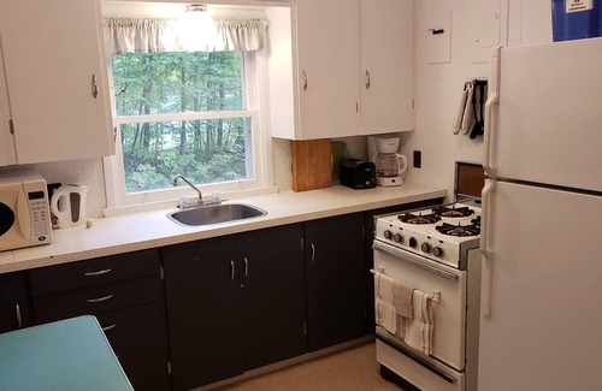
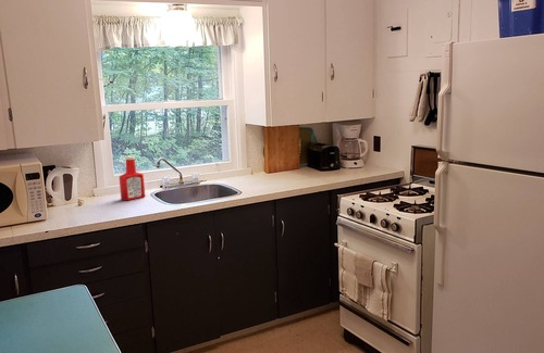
+ soap bottle [119,155,146,201]
